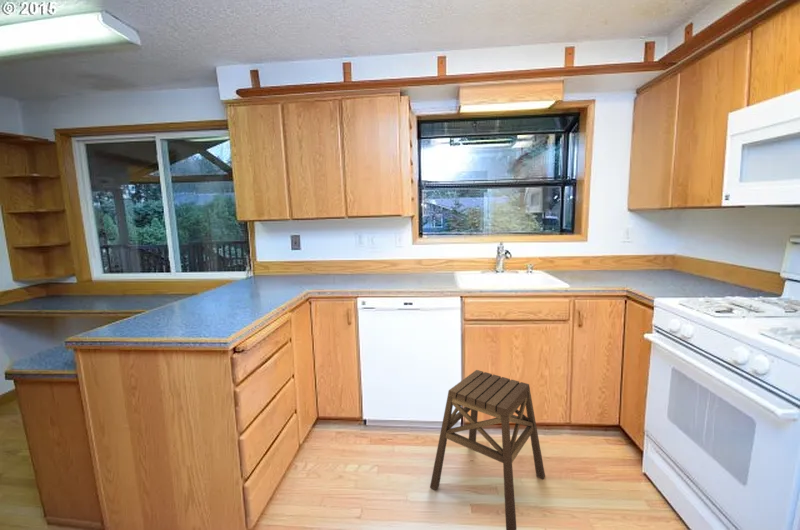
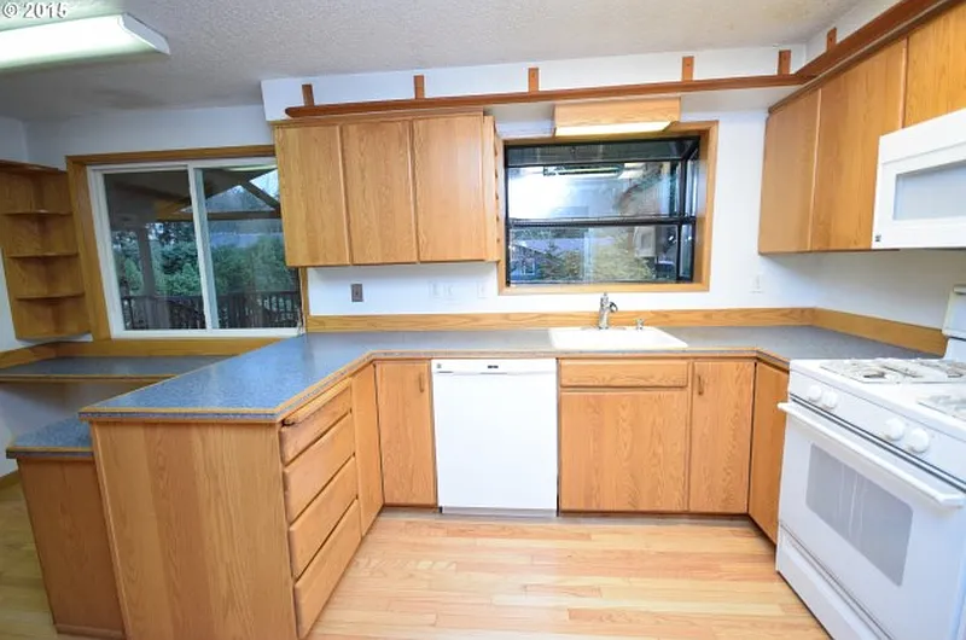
- stool [429,369,546,530]
